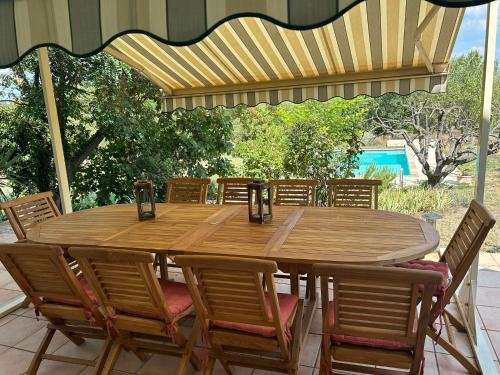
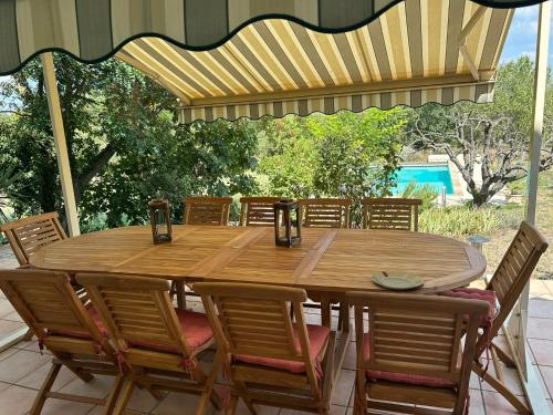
+ plate [371,270,425,290]
